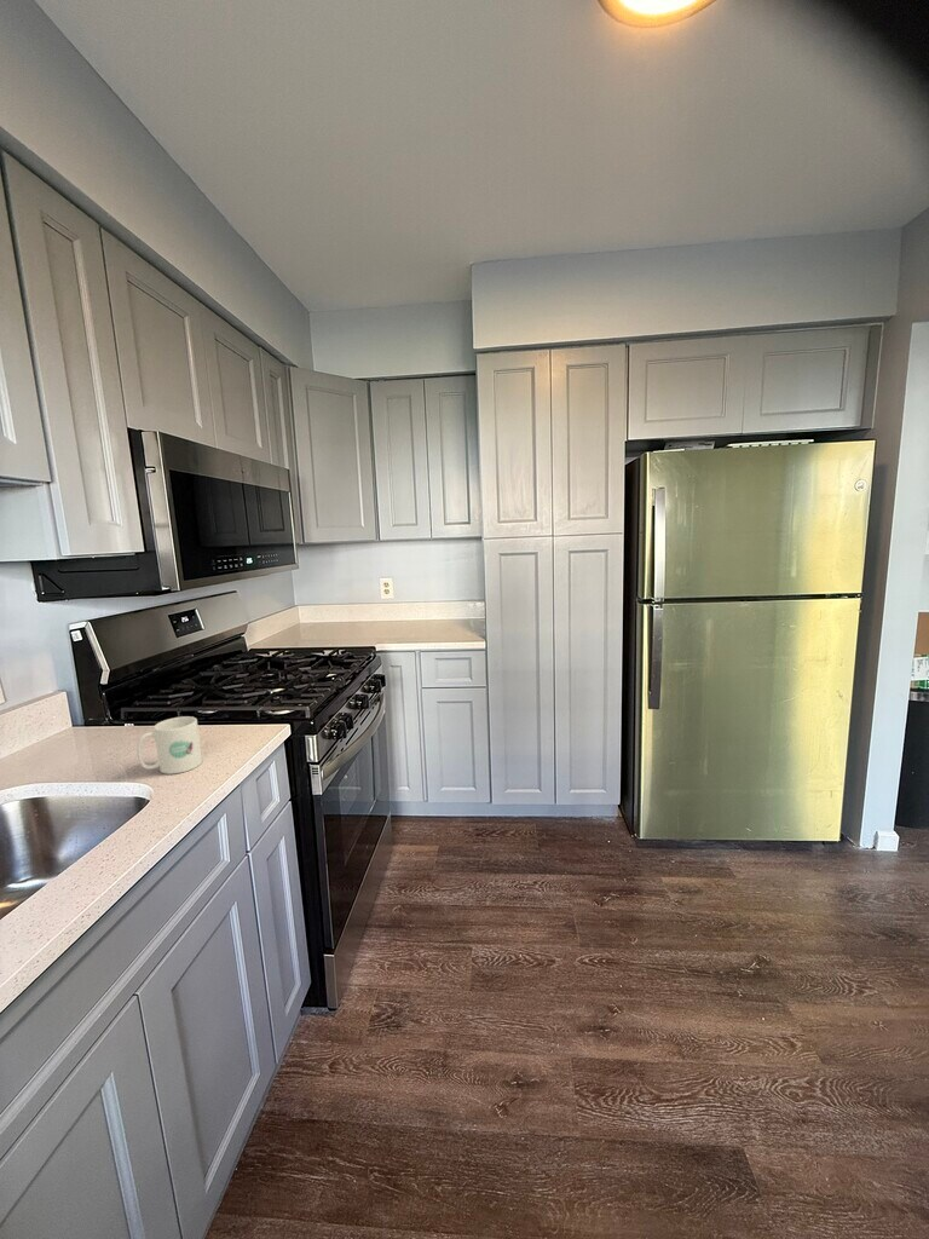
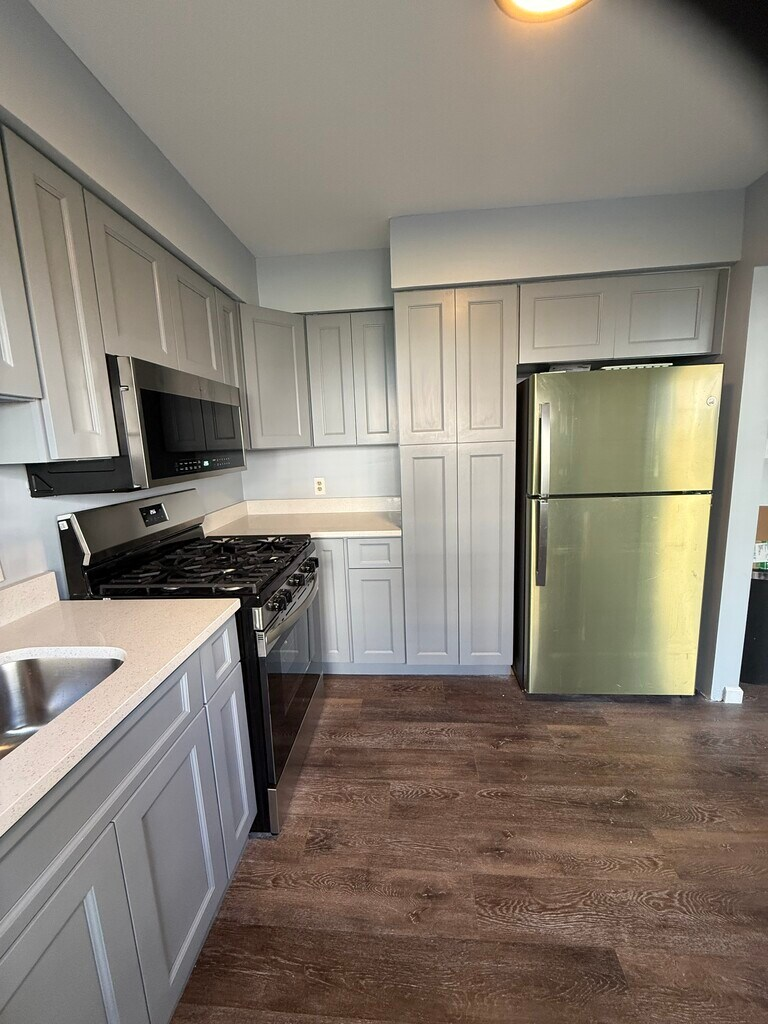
- mug [135,715,203,776]
